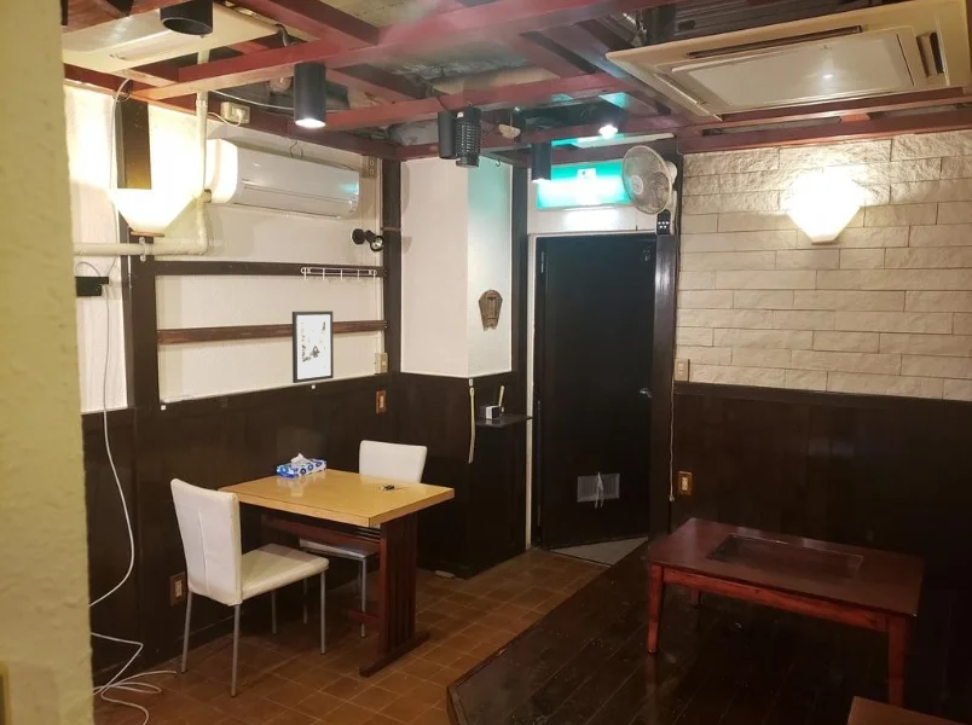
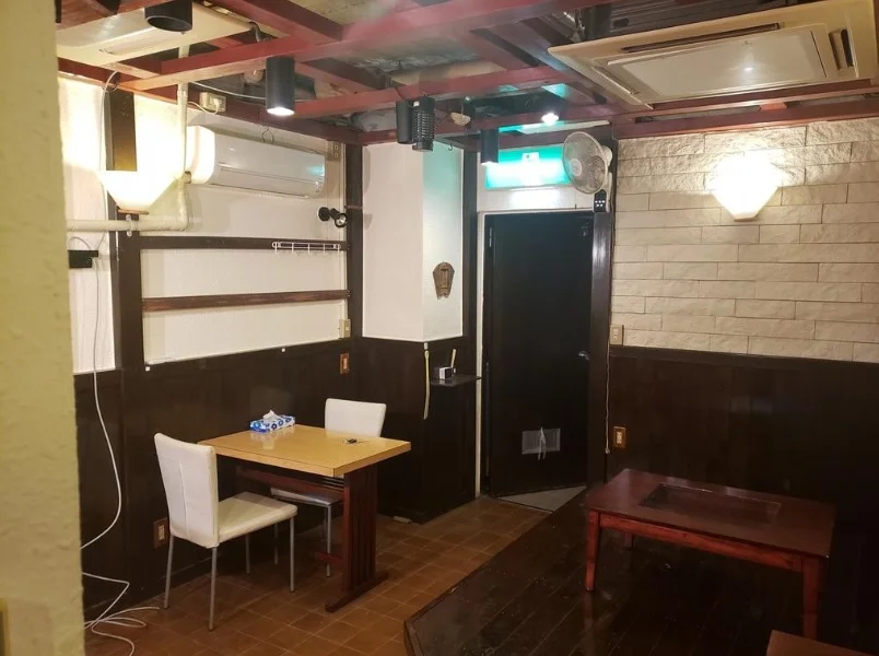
- wall art [291,311,335,384]
